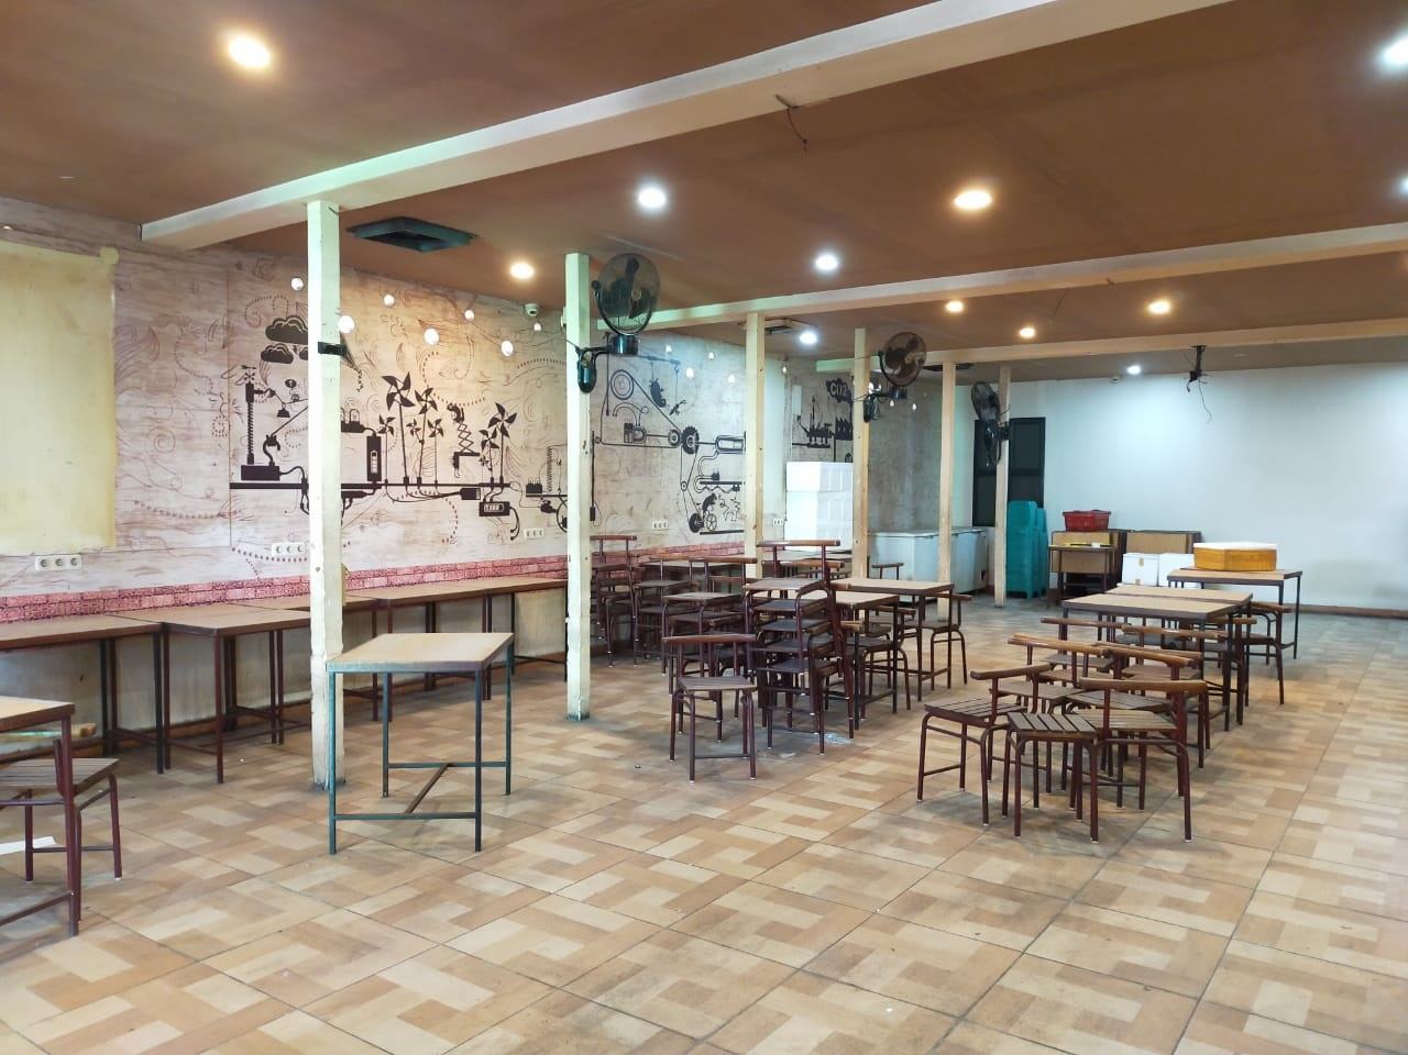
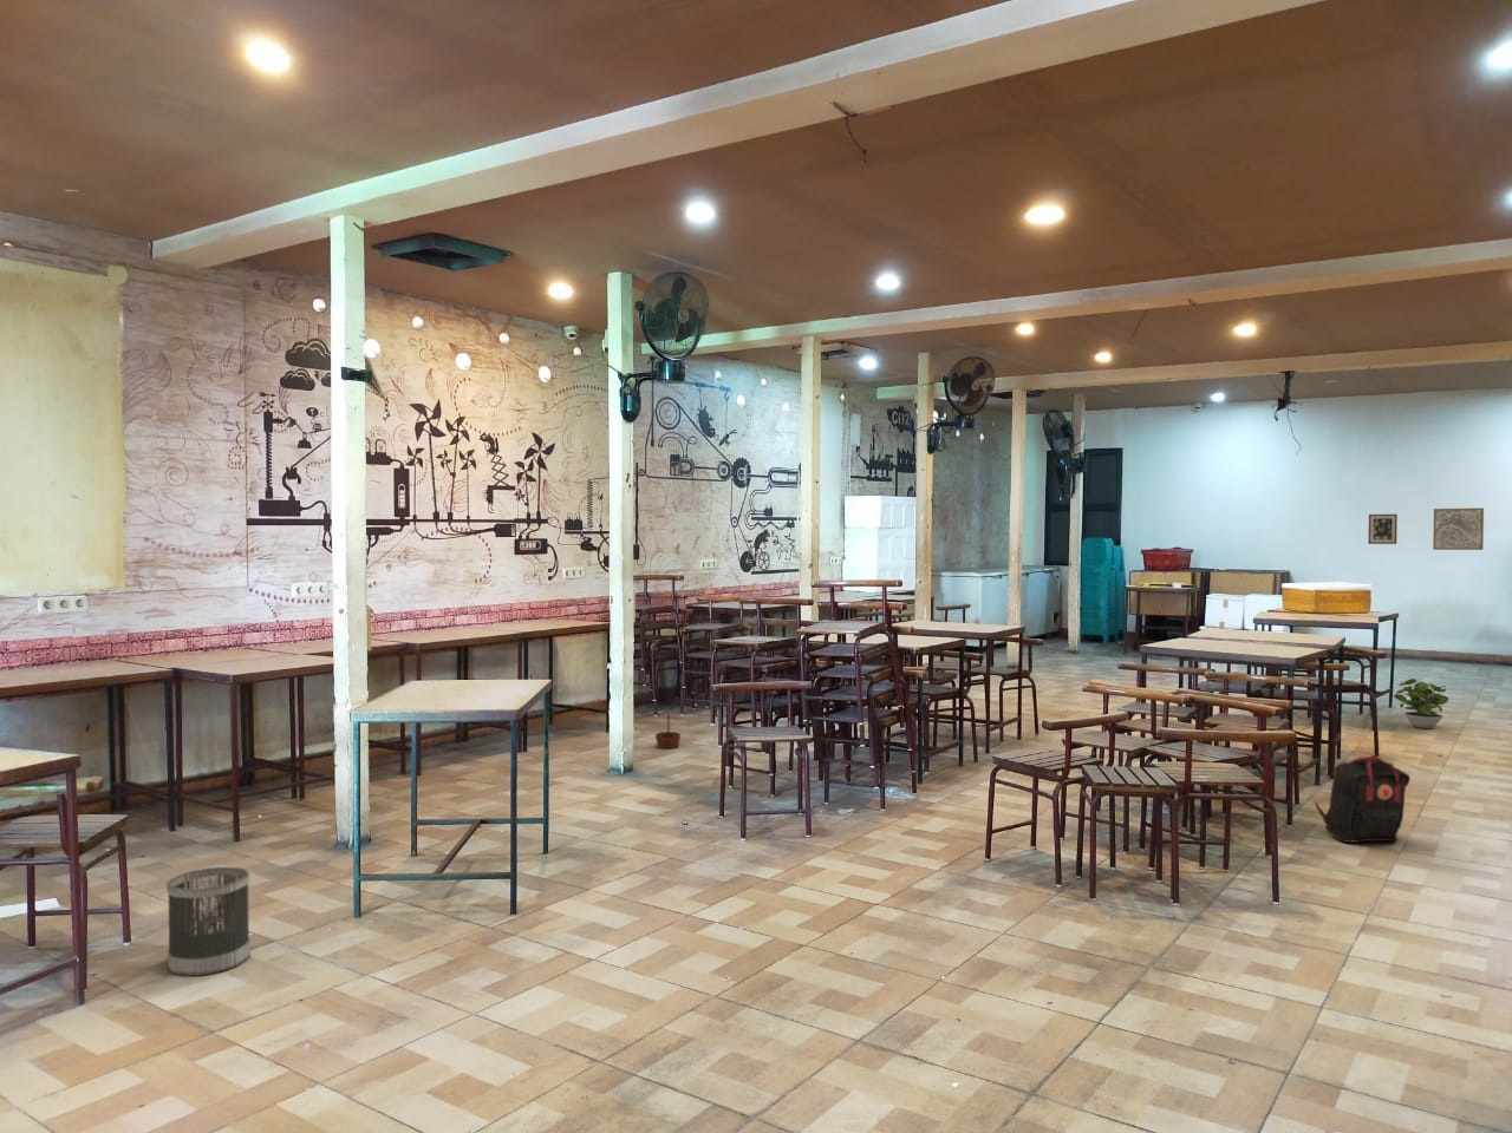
+ wastebasket [165,866,251,977]
+ wall art [1432,506,1485,551]
+ basket [654,711,681,750]
+ wall art [1367,513,1399,545]
+ potted plant [1393,677,1449,730]
+ backpack [1313,755,1412,844]
